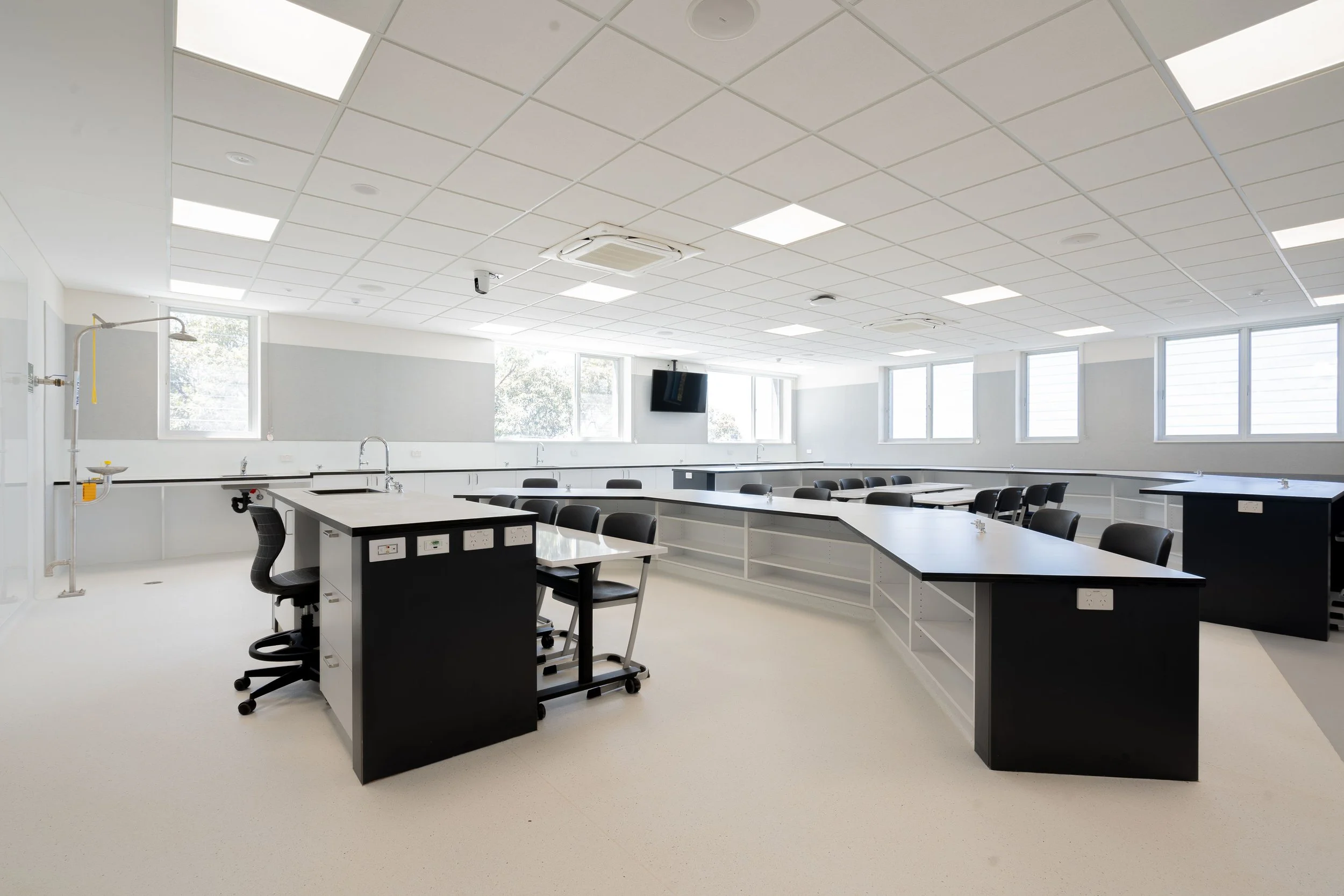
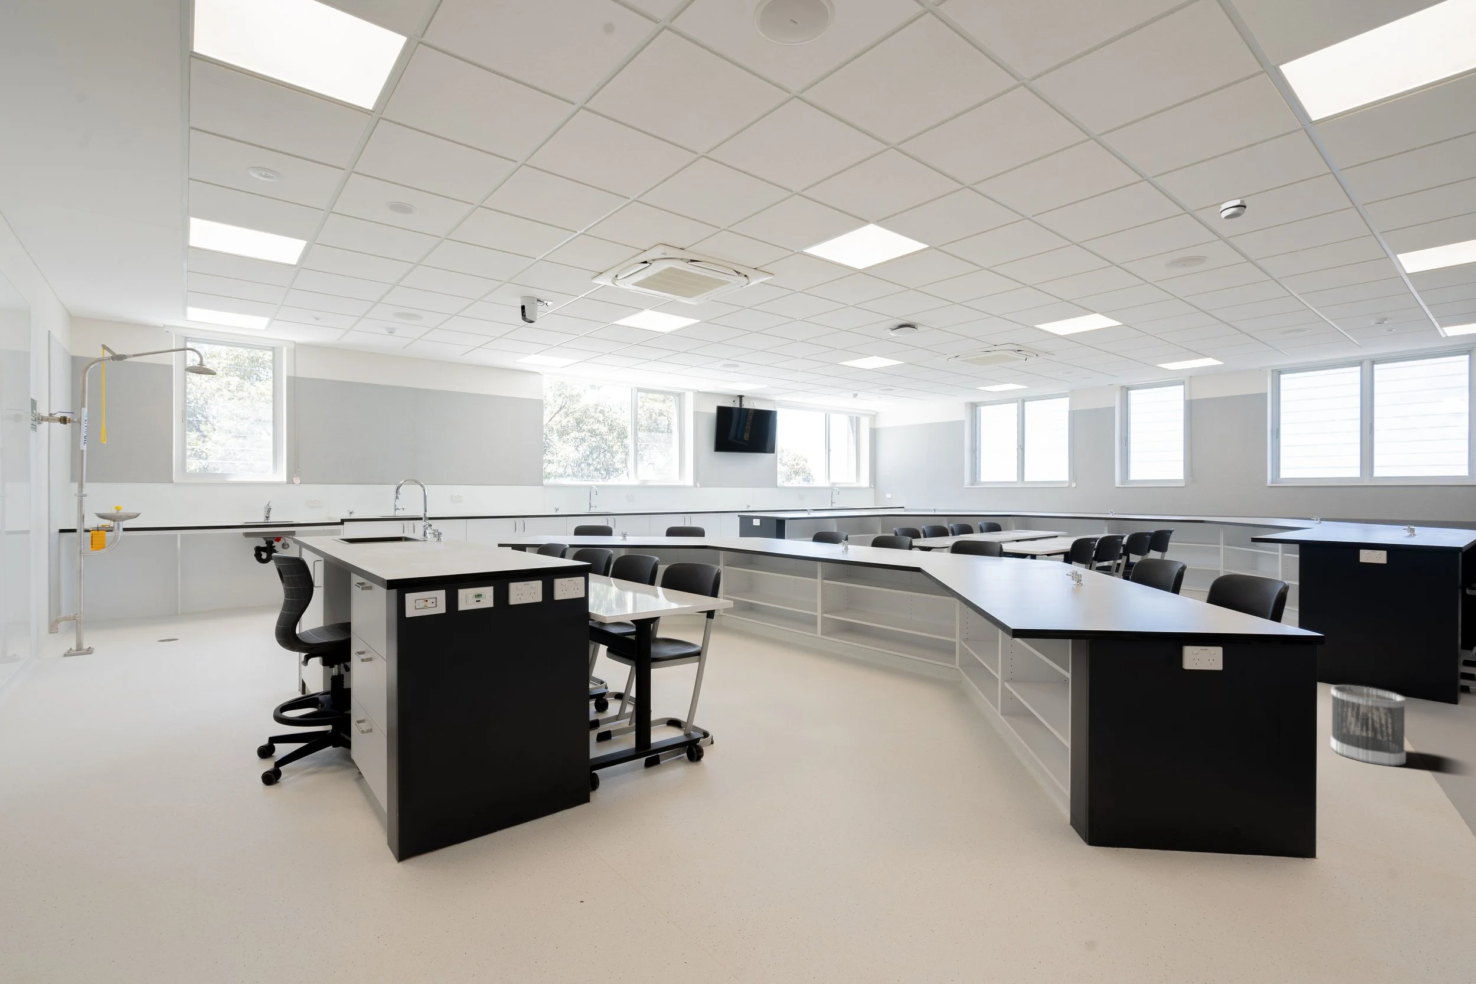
+ wastebasket [1330,684,1407,767]
+ smoke detector [1219,199,1248,220]
